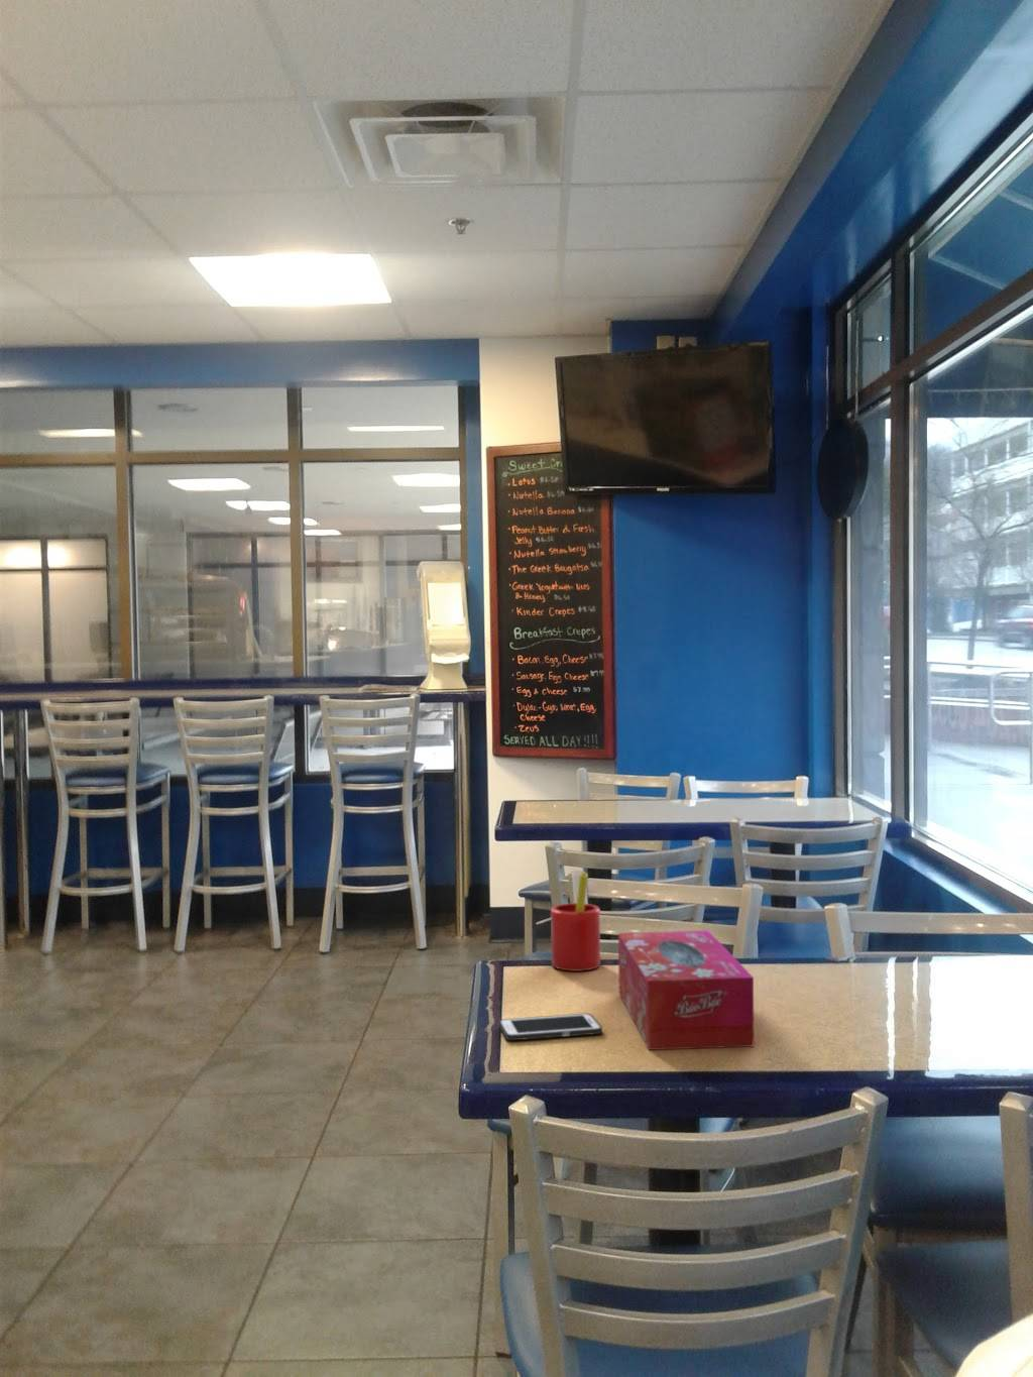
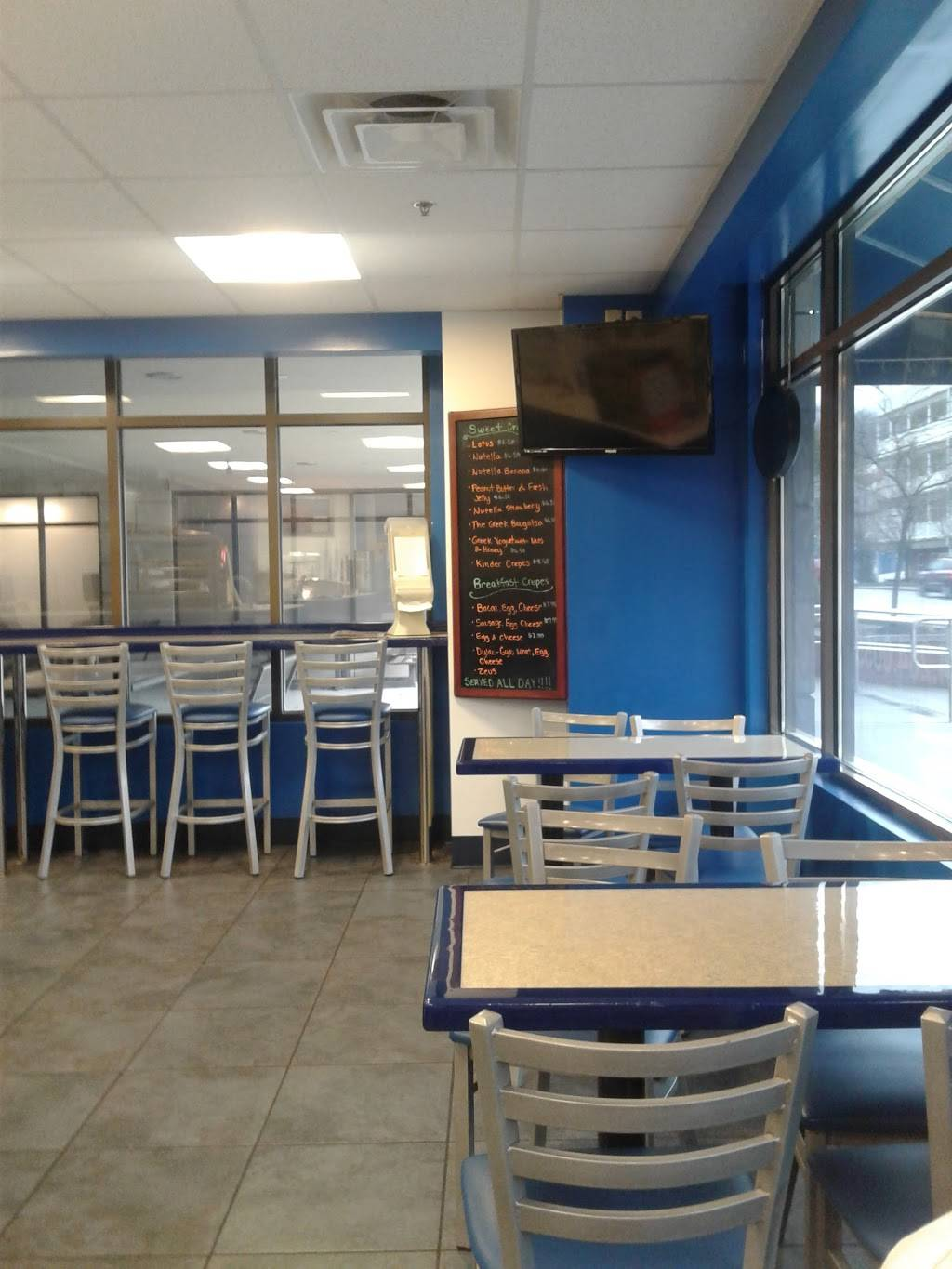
- tissue box [617,929,754,1051]
- cell phone [498,1012,603,1041]
- straw [550,871,601,972]
